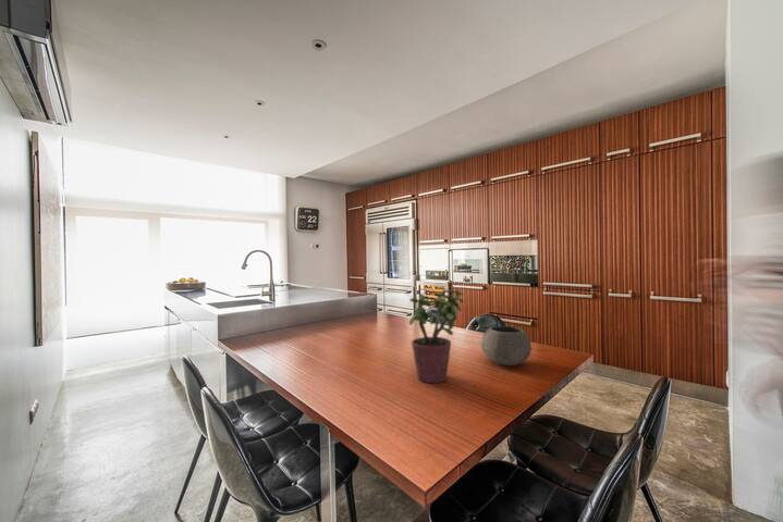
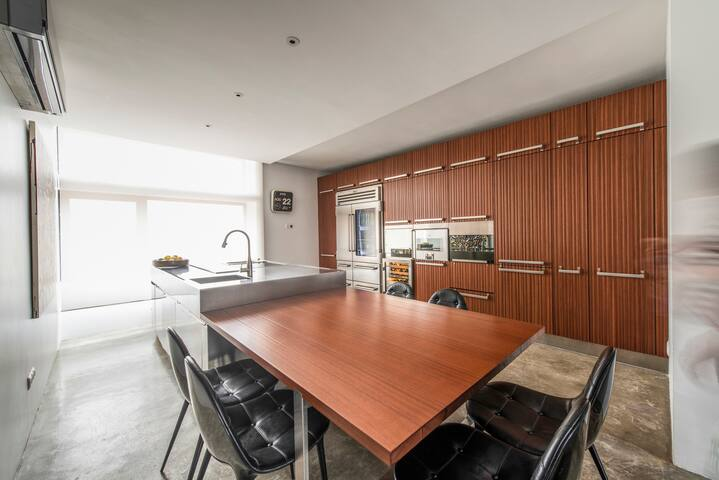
- potted plant [408,287,465,384]
- bowl [480,325,533,366]
